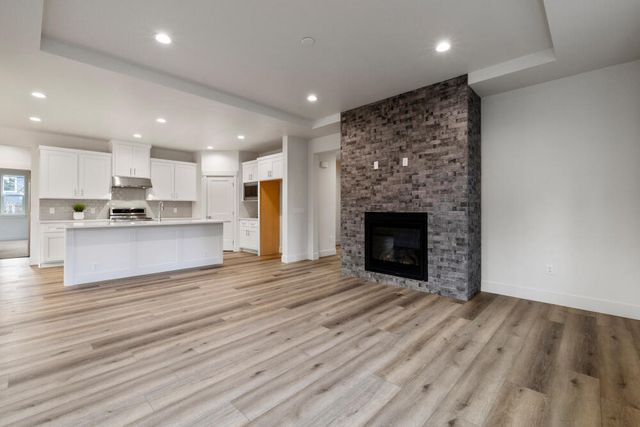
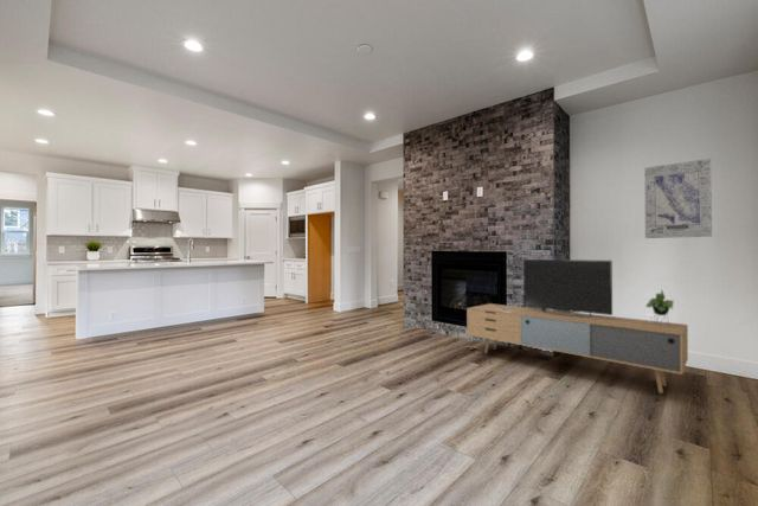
+ wall art [643,158,713,239]
+ media console [465,258,689,395]
